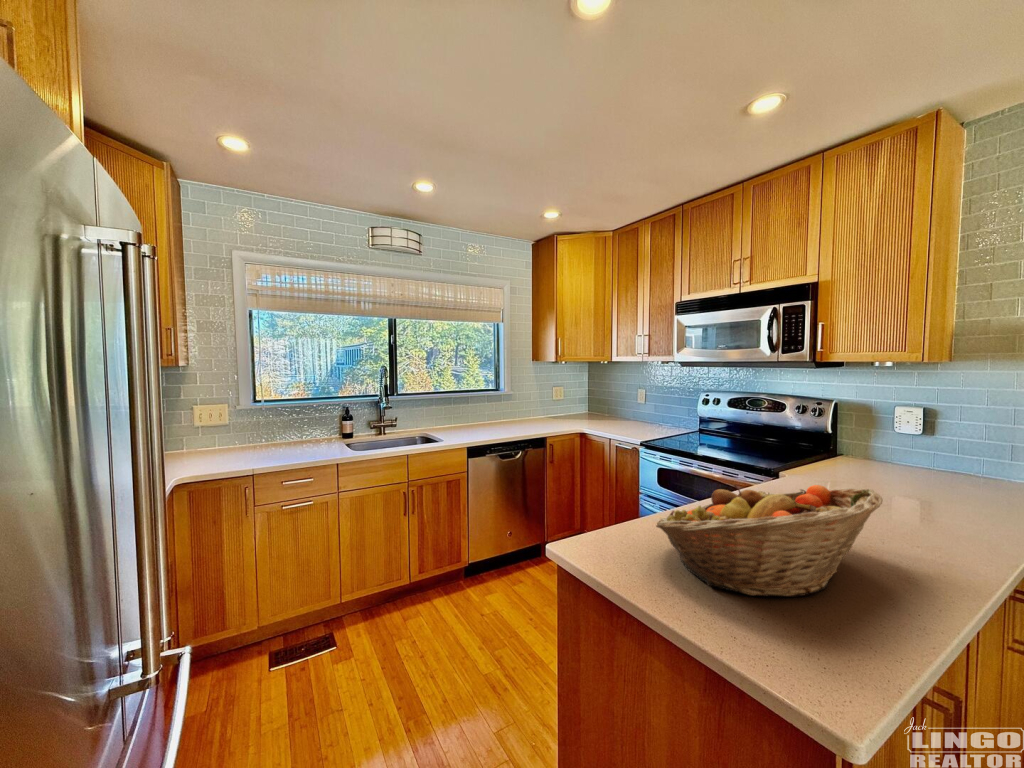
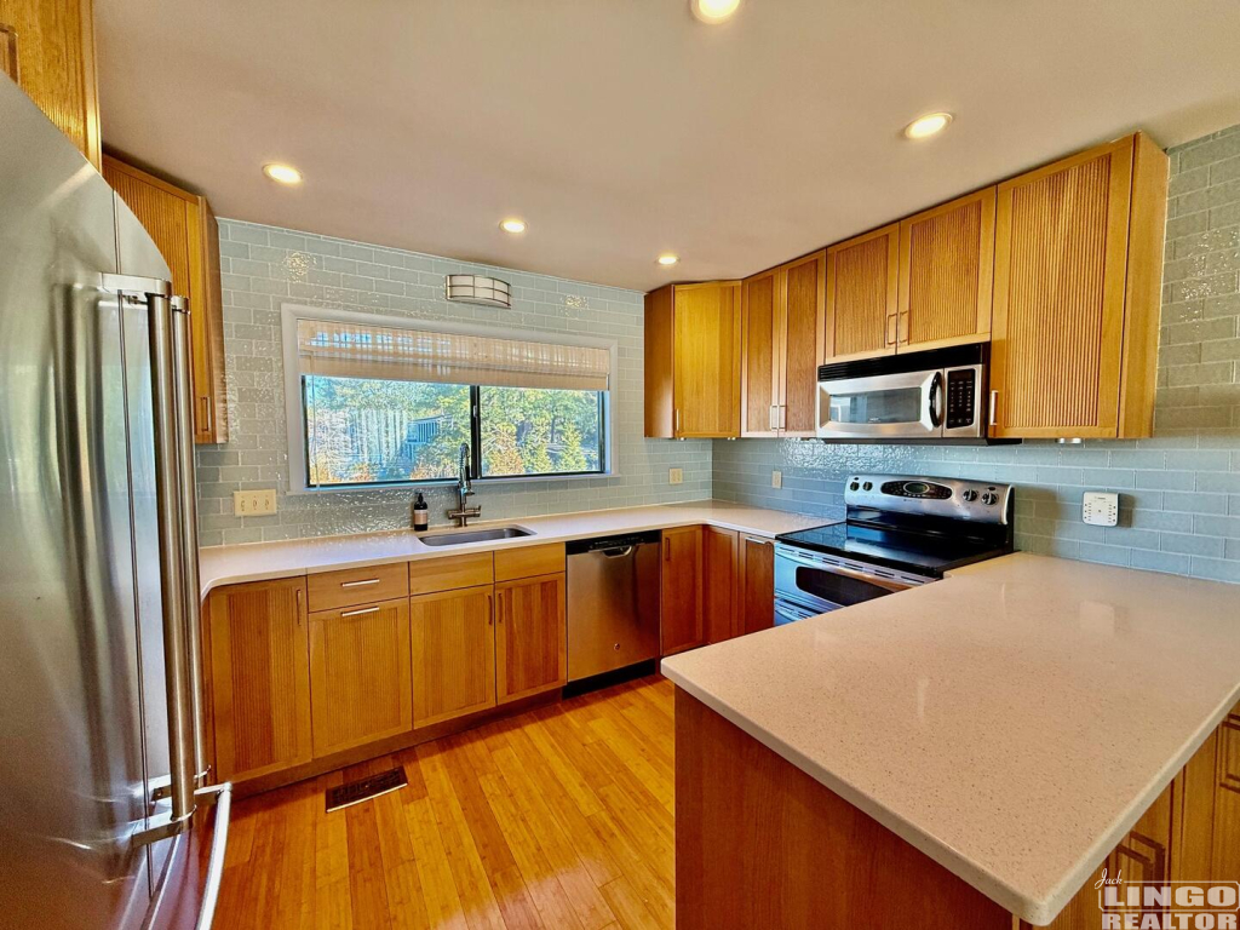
- fruit basket [655,484,884,598]
